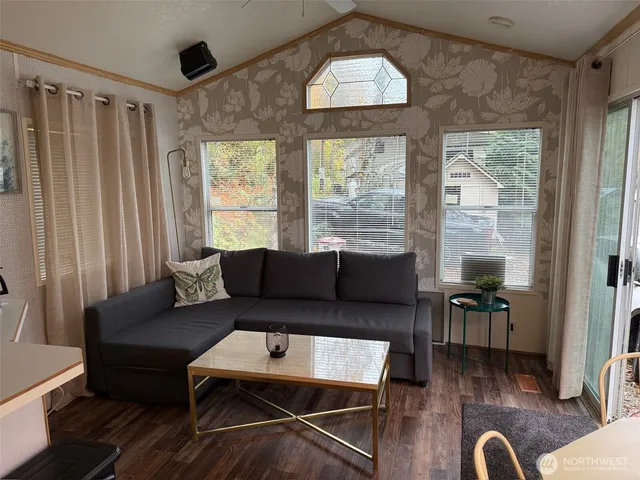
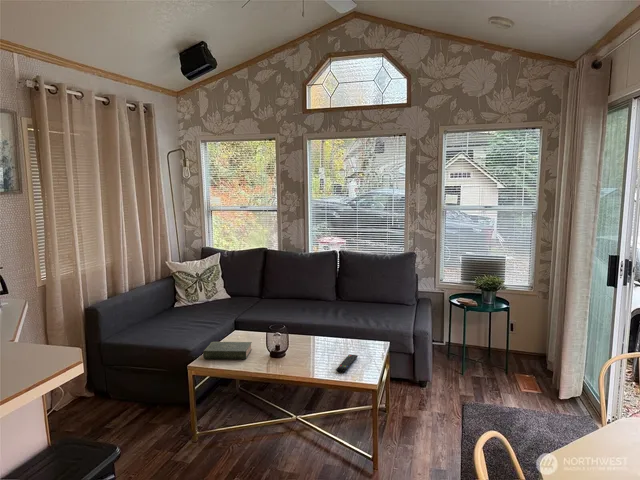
+ remote control [335,354,359,374]
+ book [202,341,253,360]
